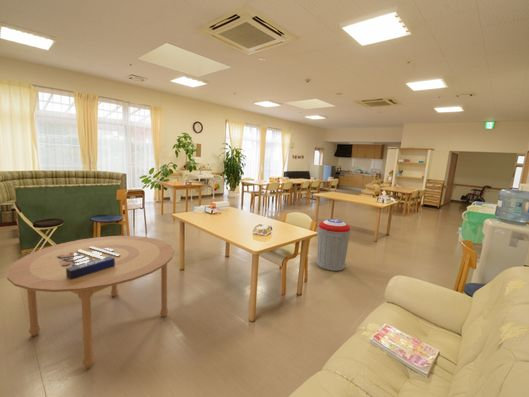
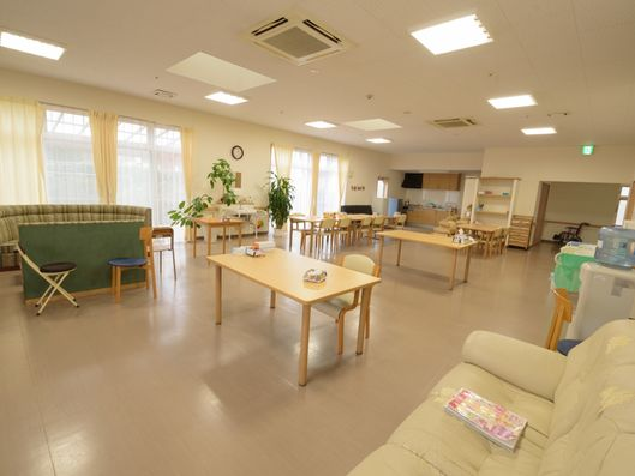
- tissue box [66,256,115,280]
- dining table [6,235,175,370]
- trash can [316,218,352,272]
